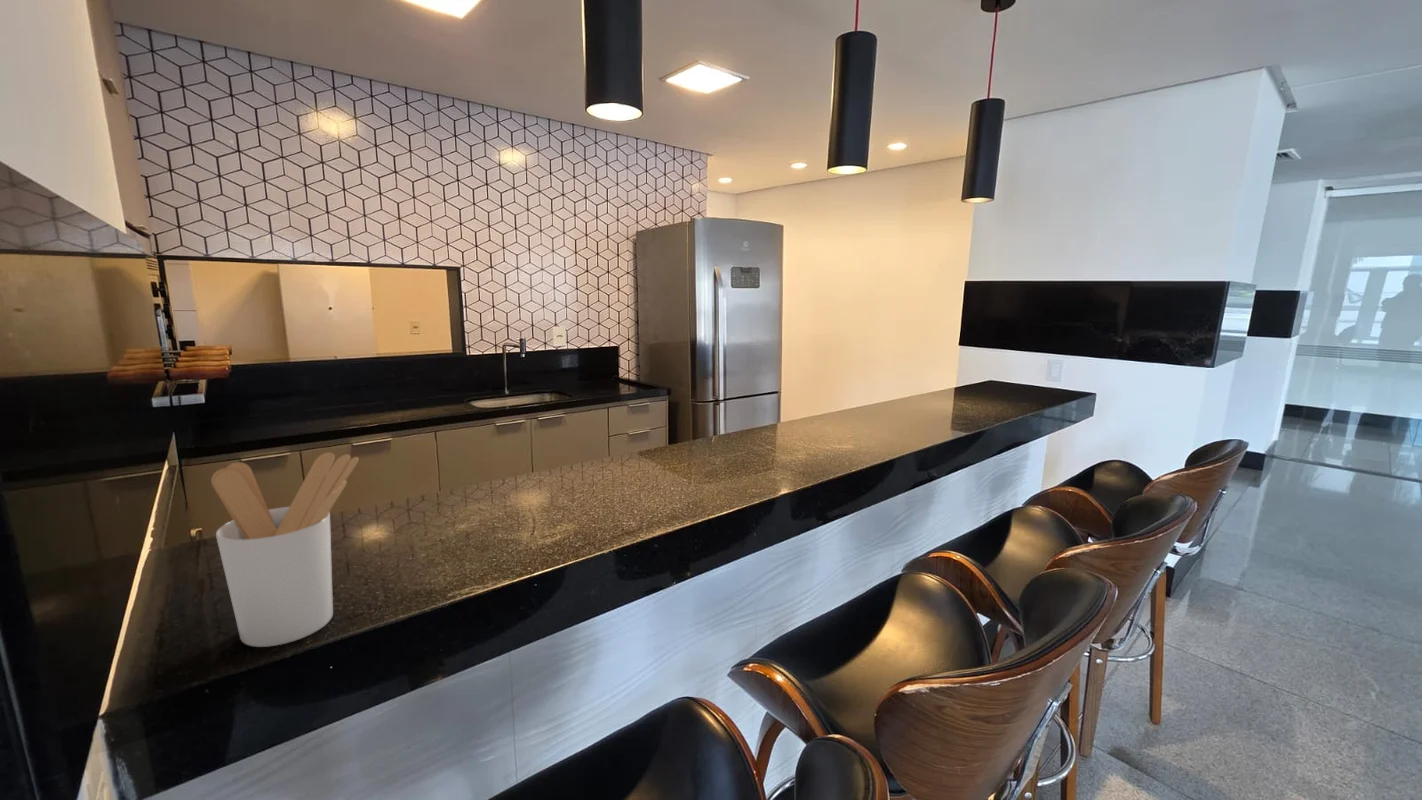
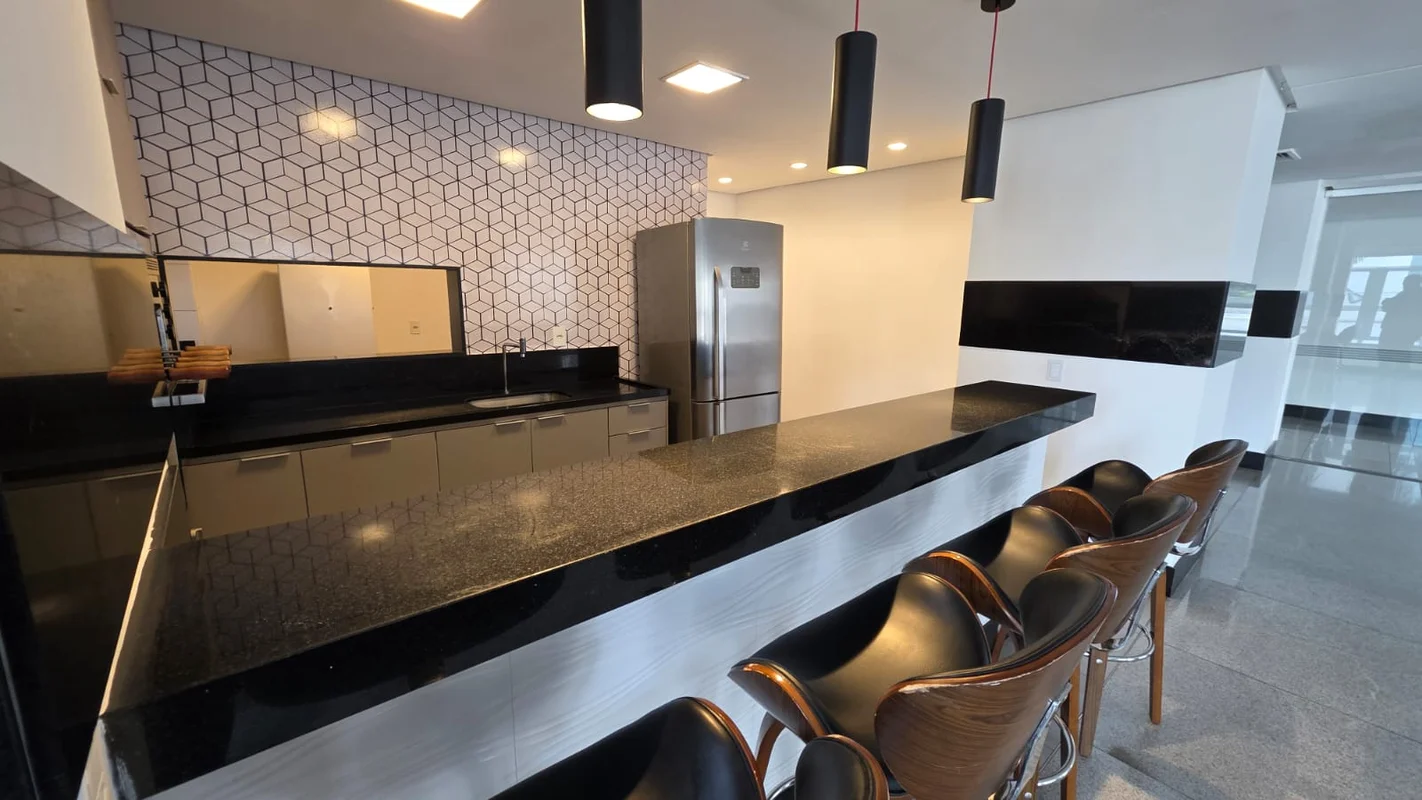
- utensil holder [210,451,359,648]
